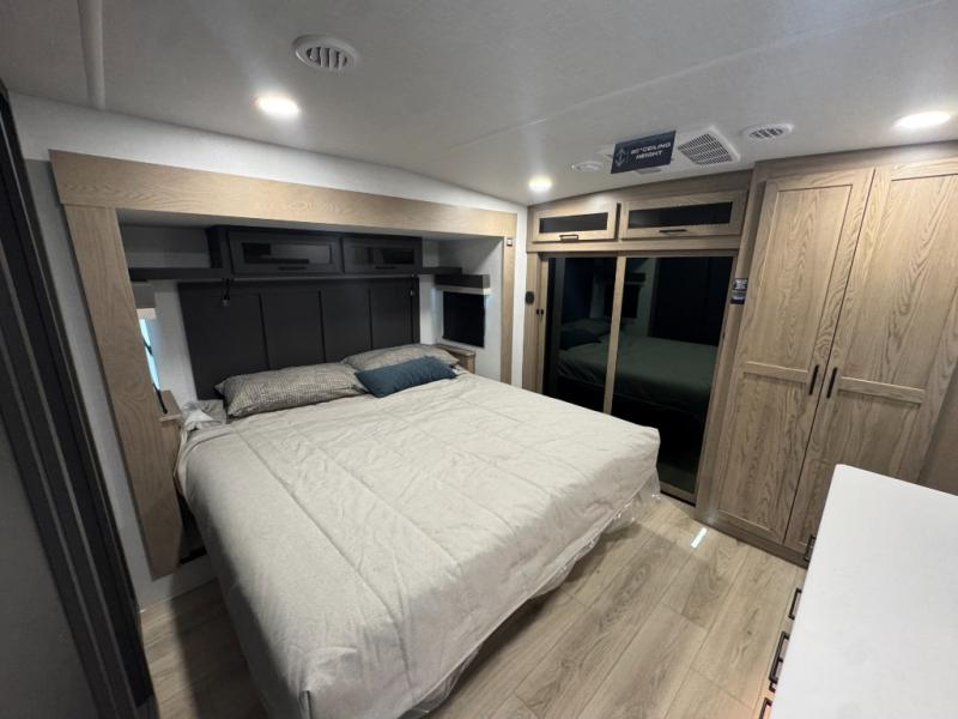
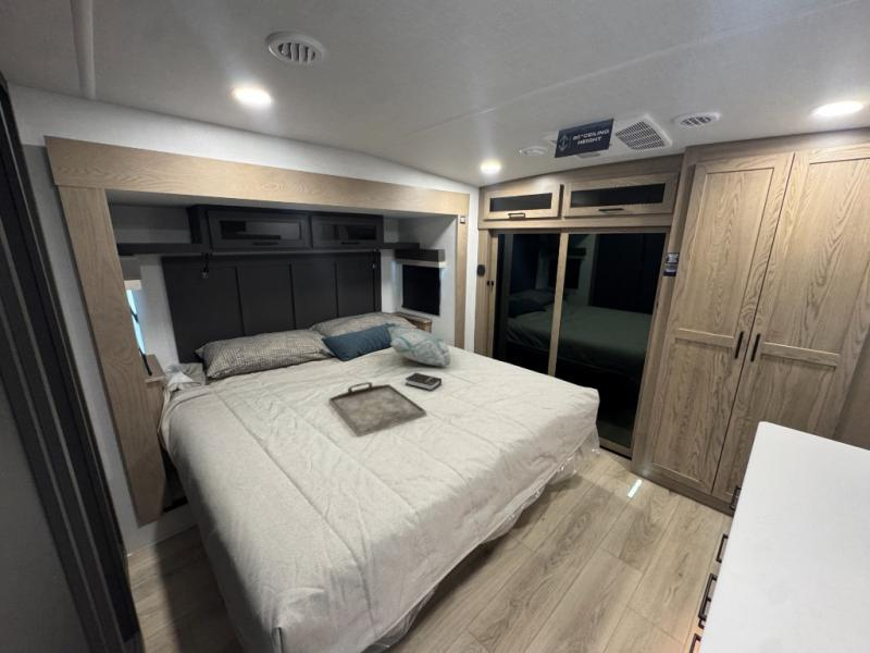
+ decorative pillow [386,325,452,367]
+ hardback book [405,372,443,393]
+ serving tray [327,381,427,438]
